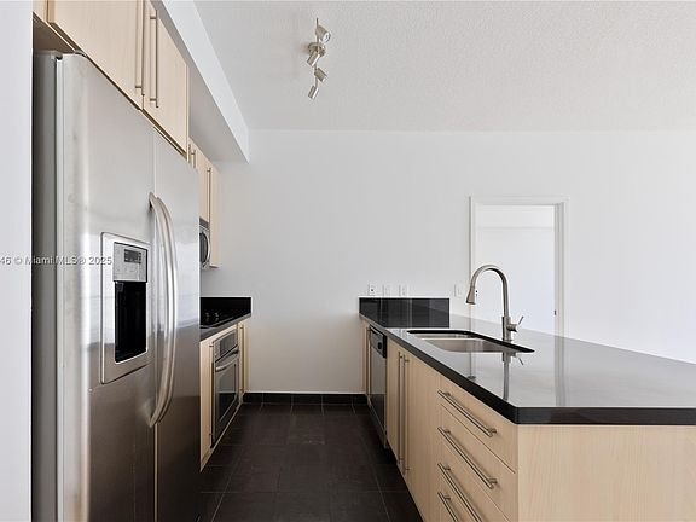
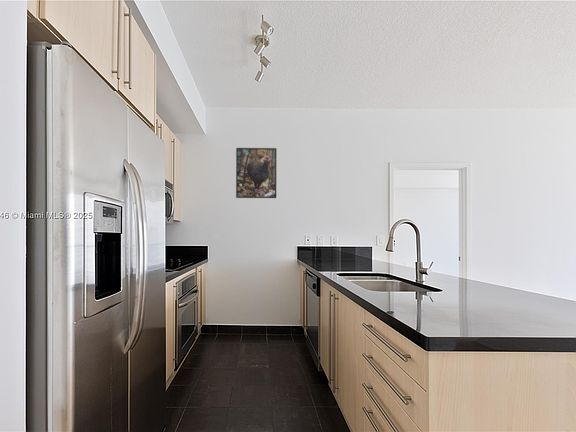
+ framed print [235,147,278,199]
